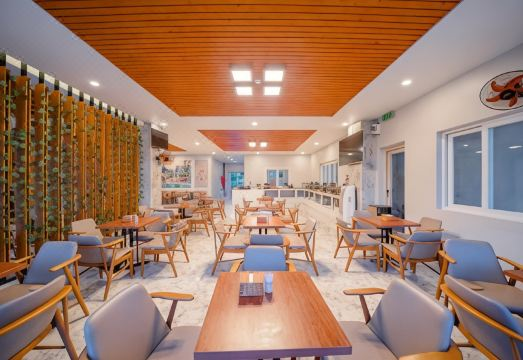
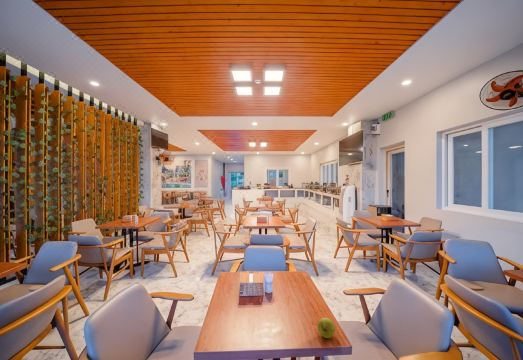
+ apple [317,317,336,339]
